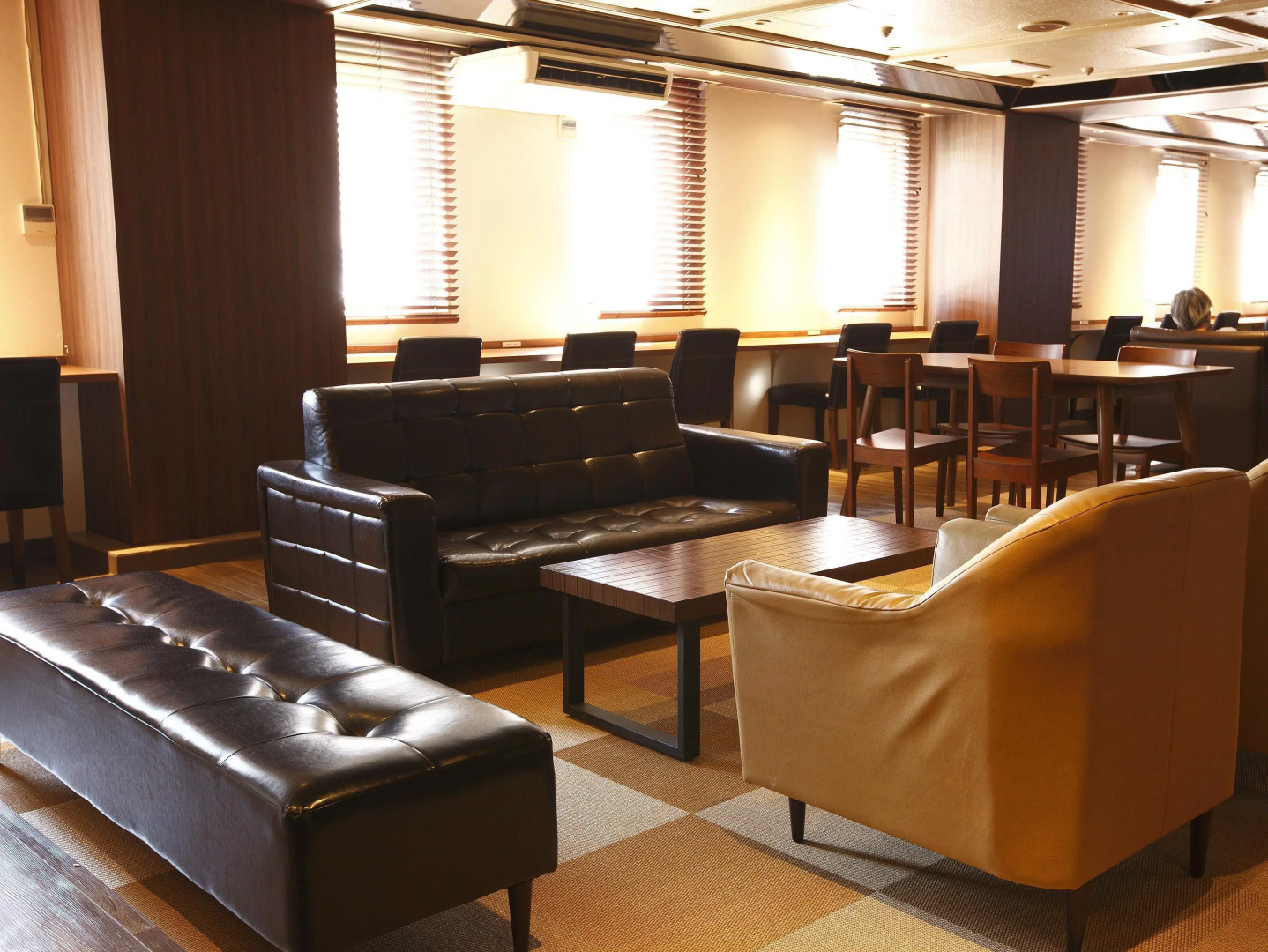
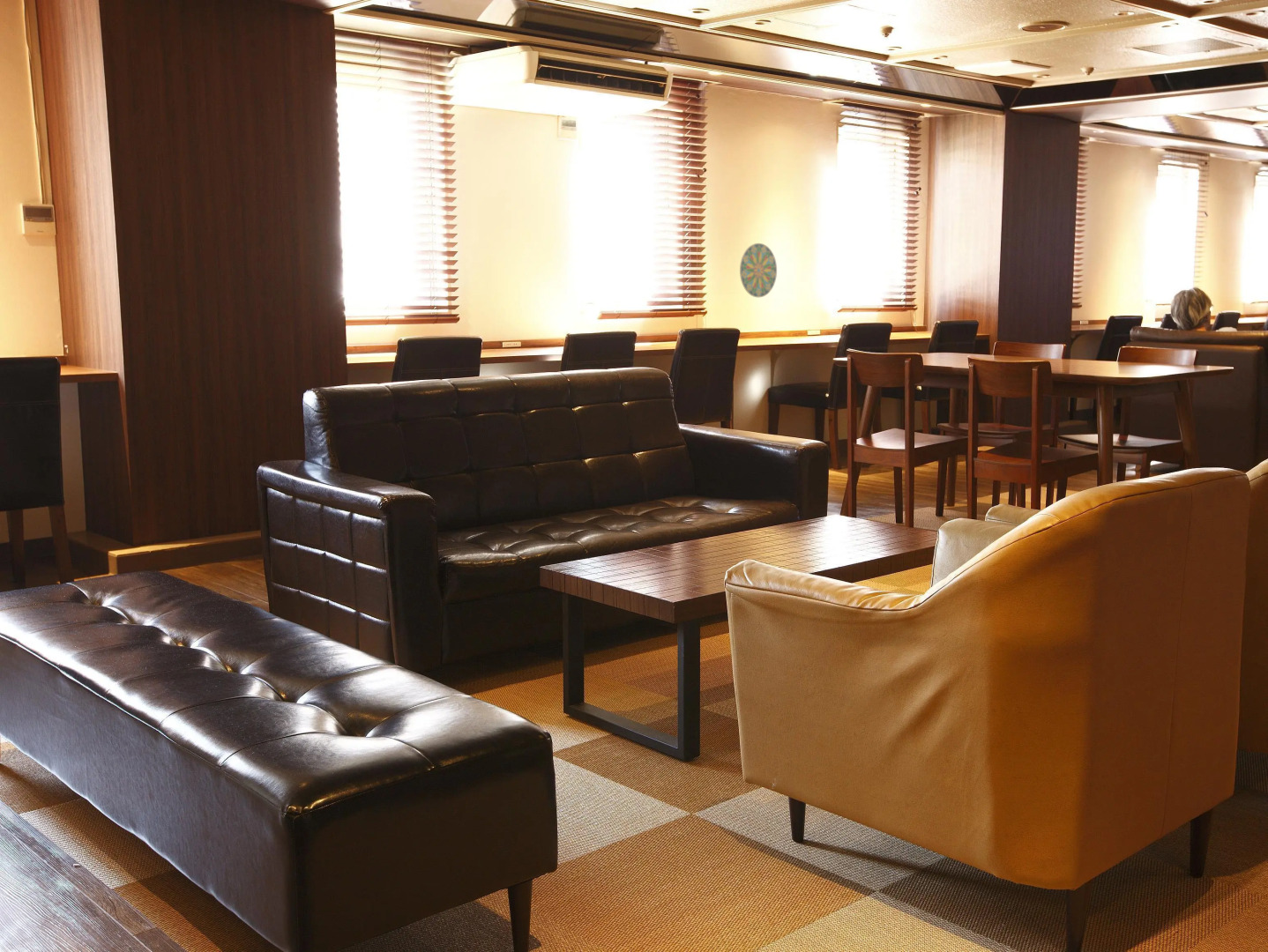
+ decorative plate [739,242,778,298]
